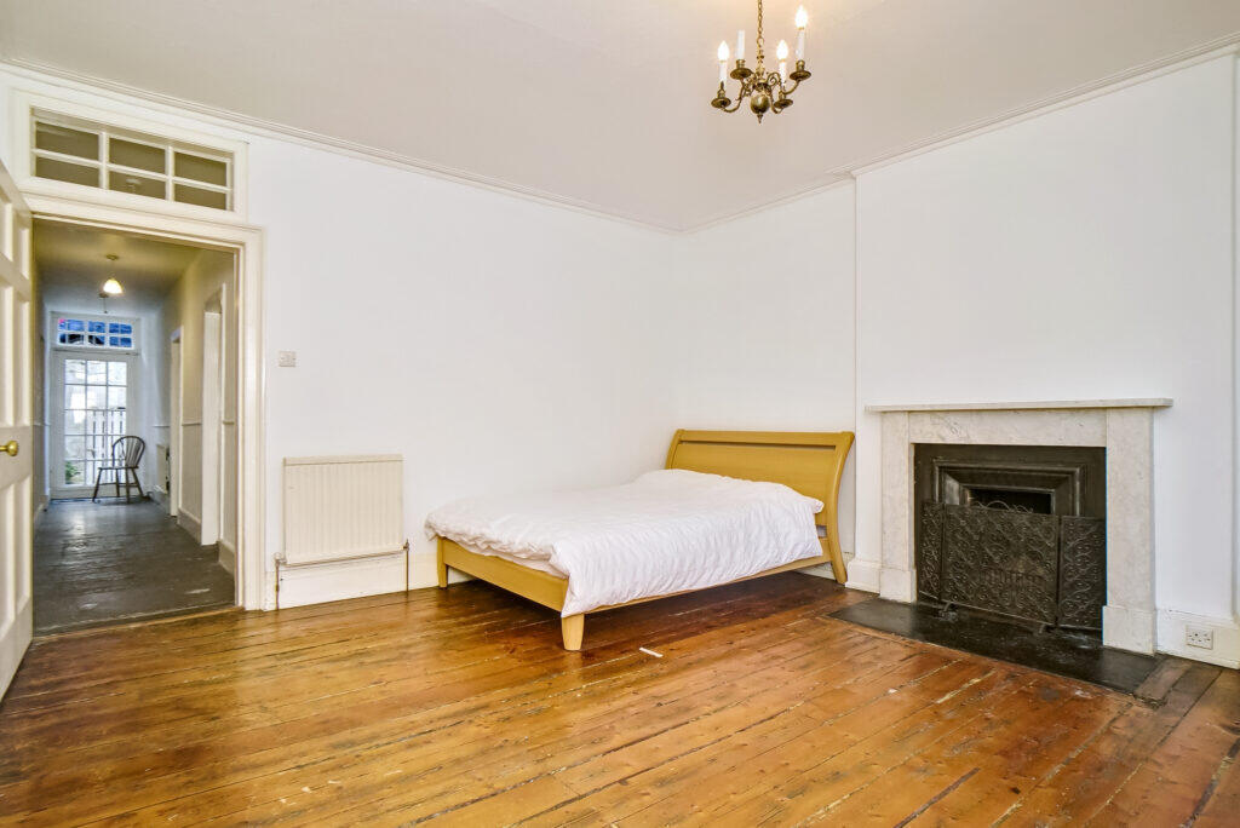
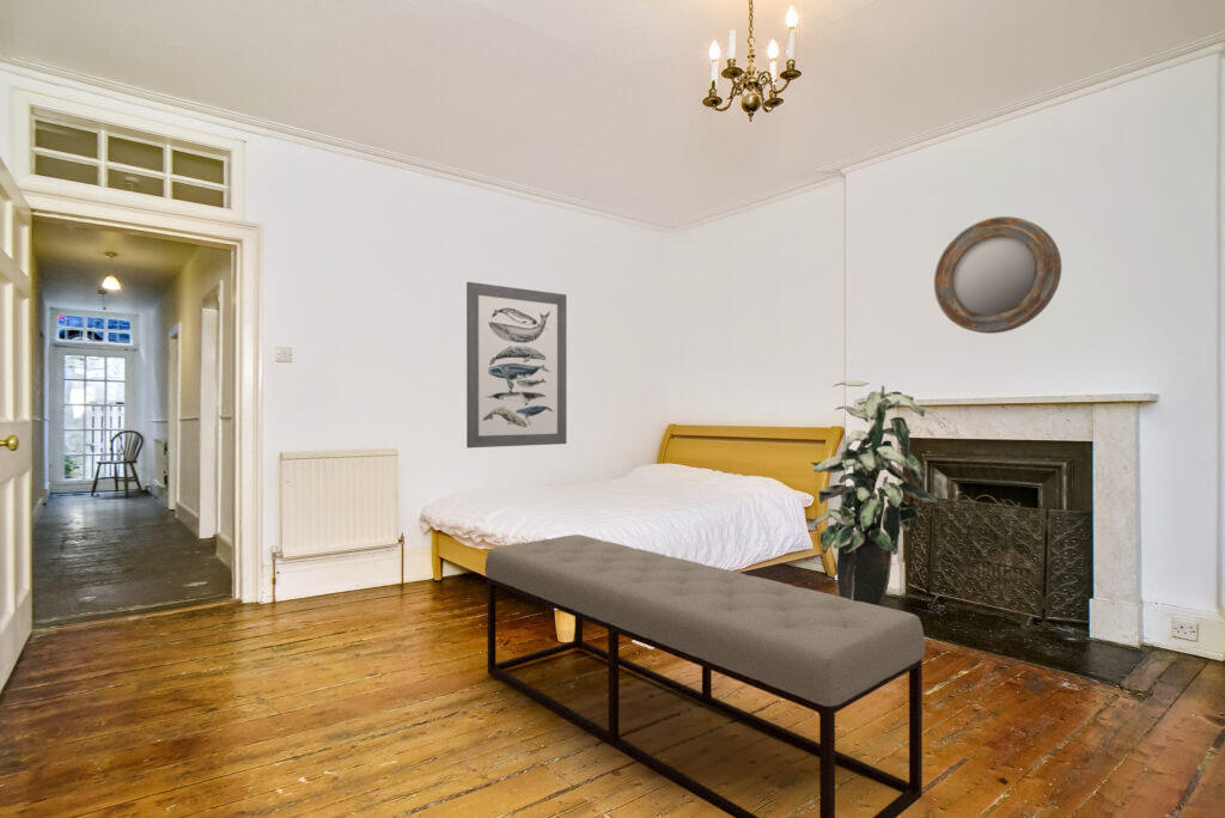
+ home mirror [933,215,1062,335]
+ indoor plant [810,379,940,606]
+ bench [483,533,926,818]
+ wall art [465,281,567,448]
